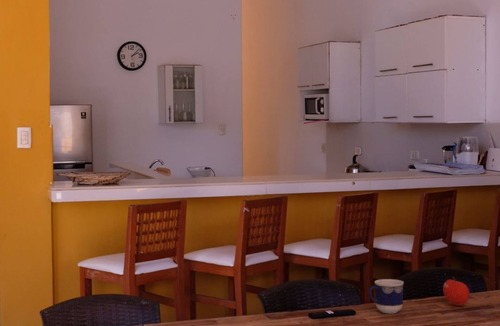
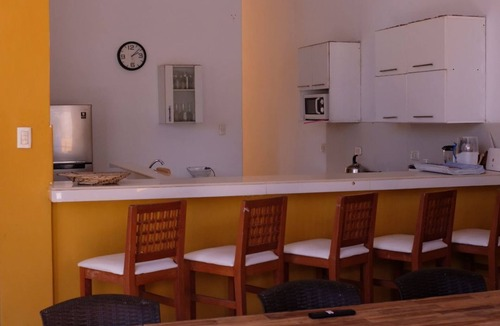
- cup [368,278,405,314]
- fruit [442,276,470,307]
